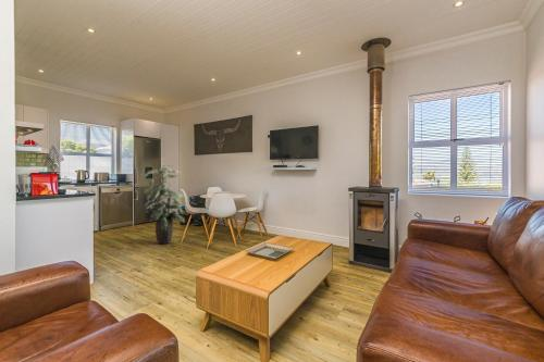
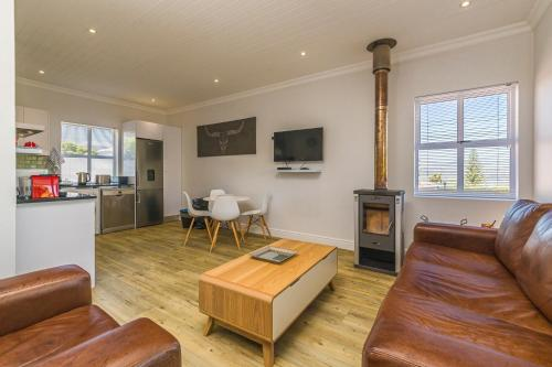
- indoor plant [143,163,186,246]
